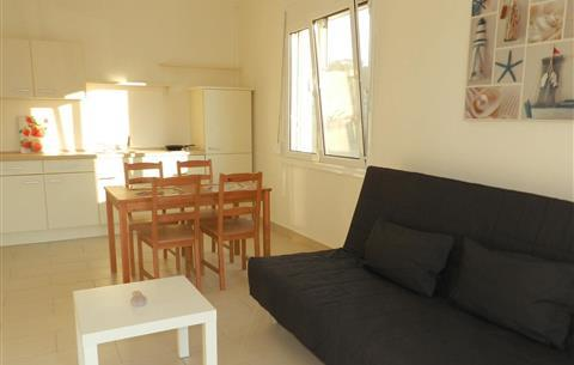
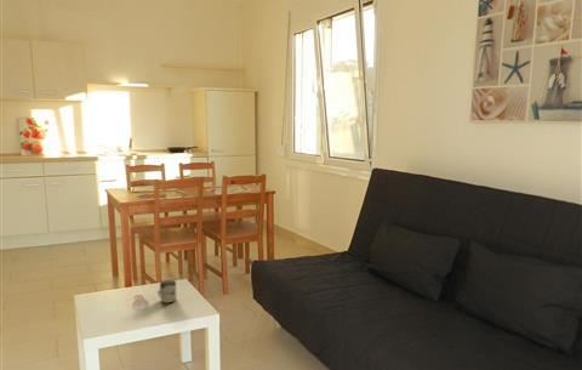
+ cup [156,279,178,304]
